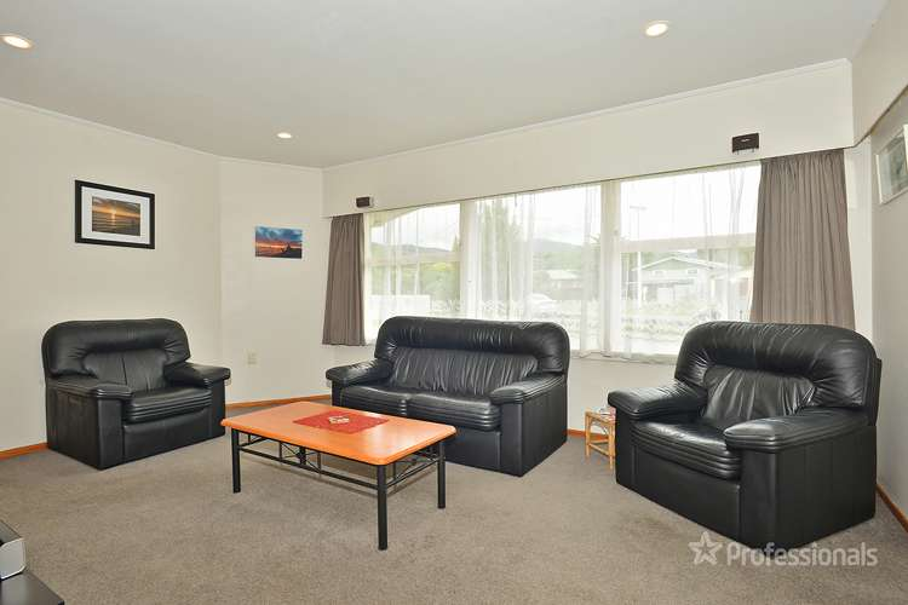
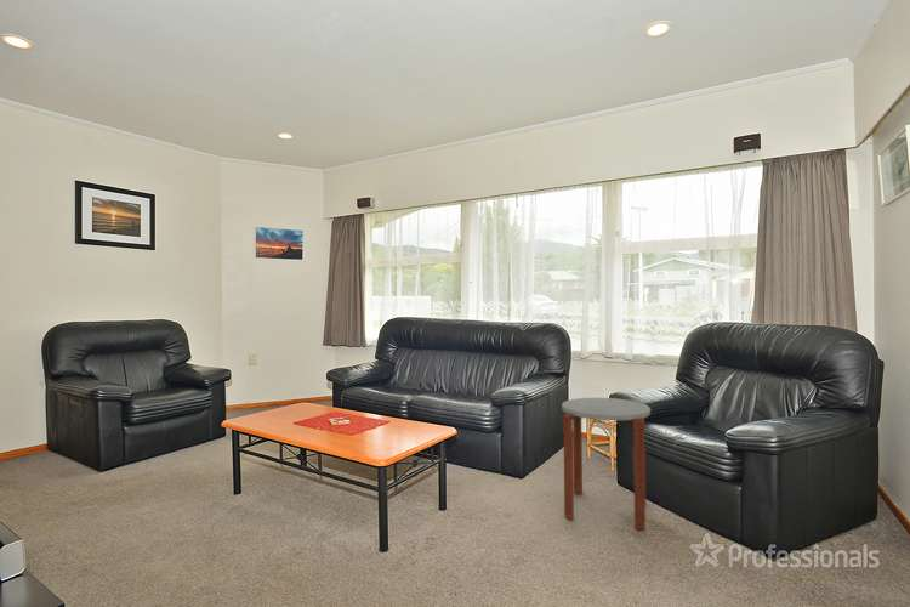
+ side table [561,397,652,531]
